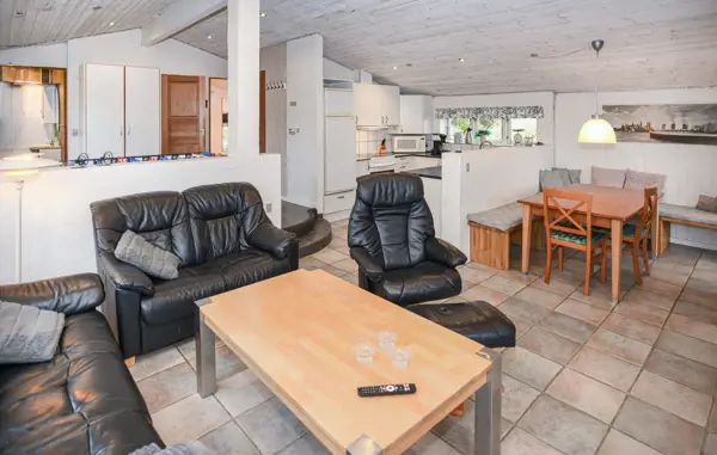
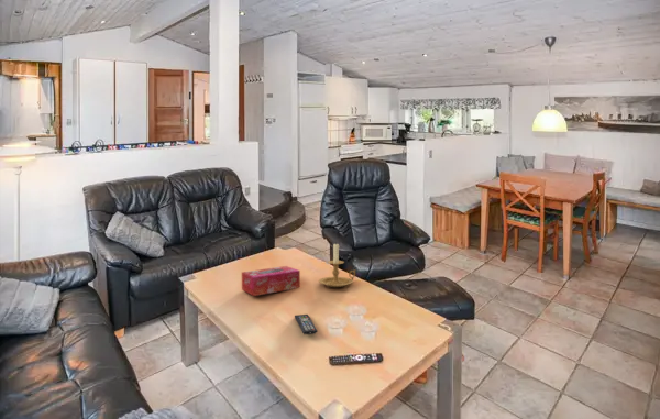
+ remote control [294,313,318,335]
+ tissue box [241,265,301,297]
+ candle holder [318,241,356,288]
